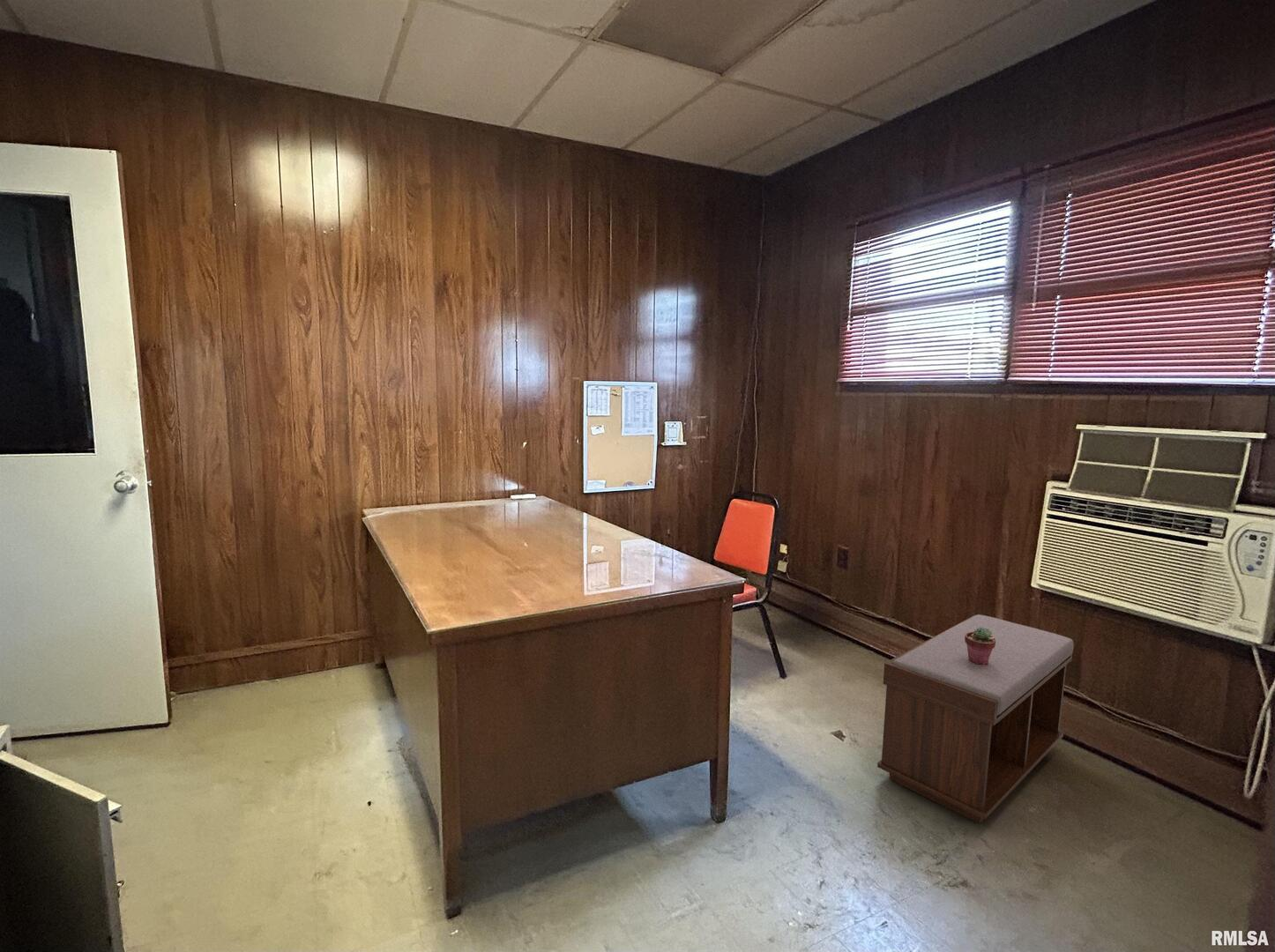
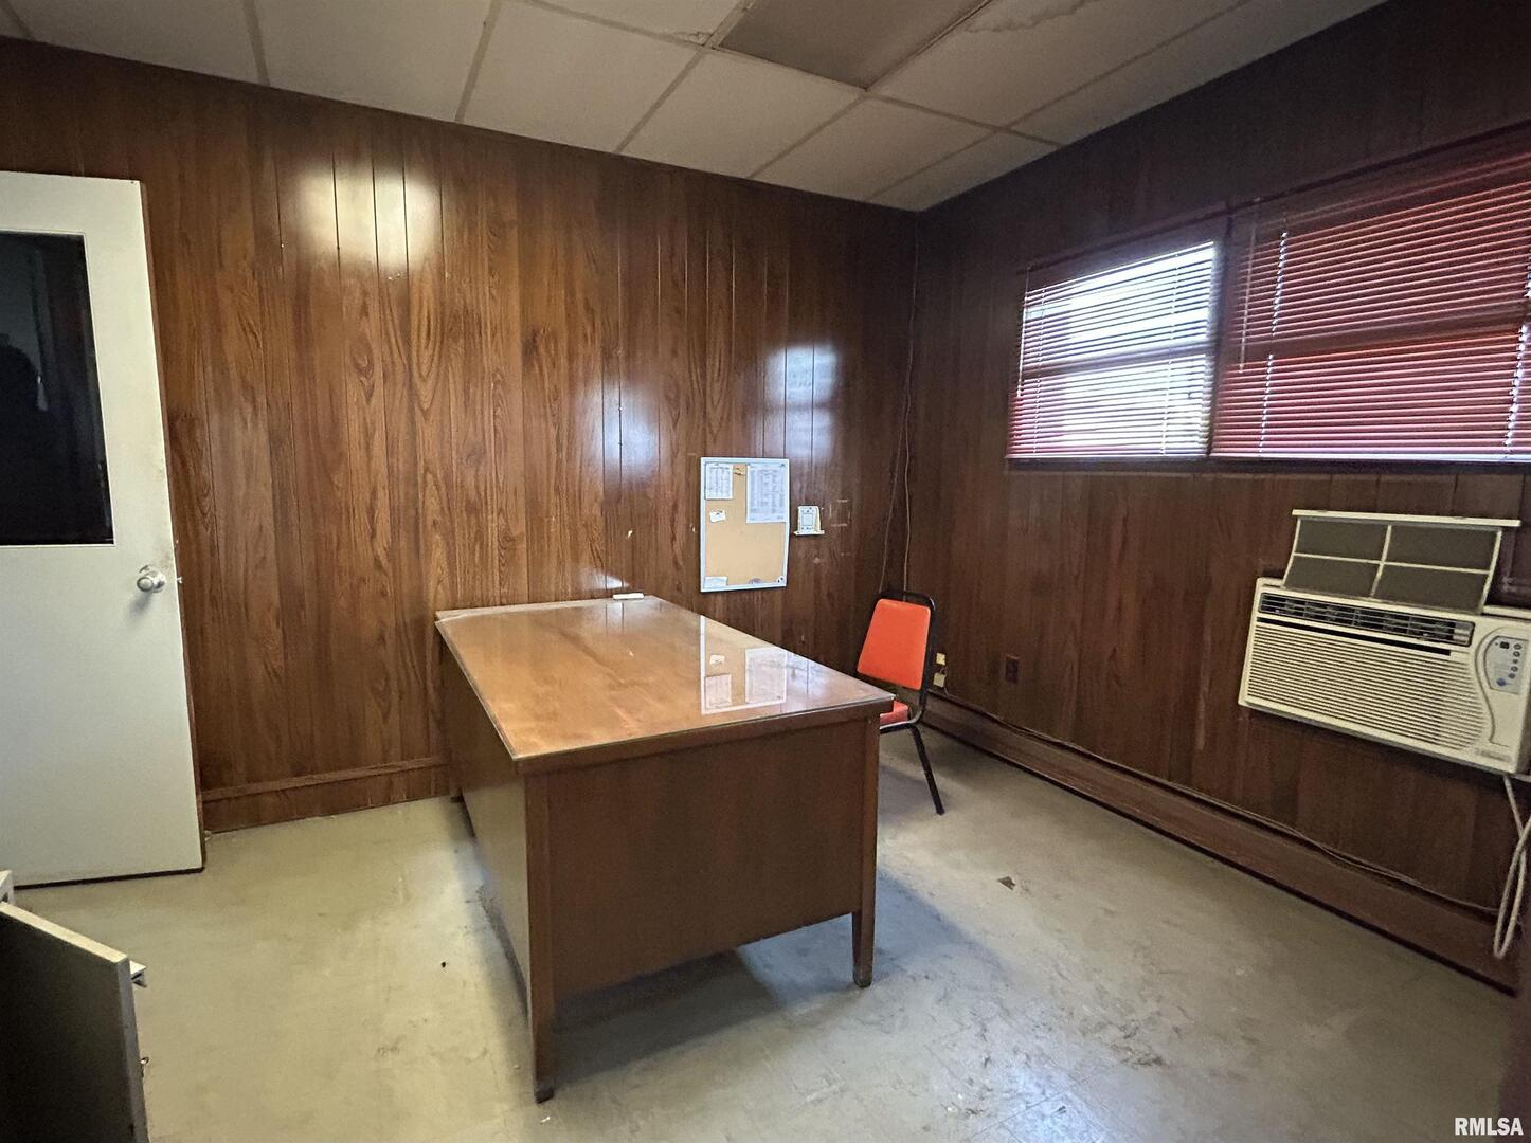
- potted succulent [965,628,996,666]
- bench [876,614,1075,824]
